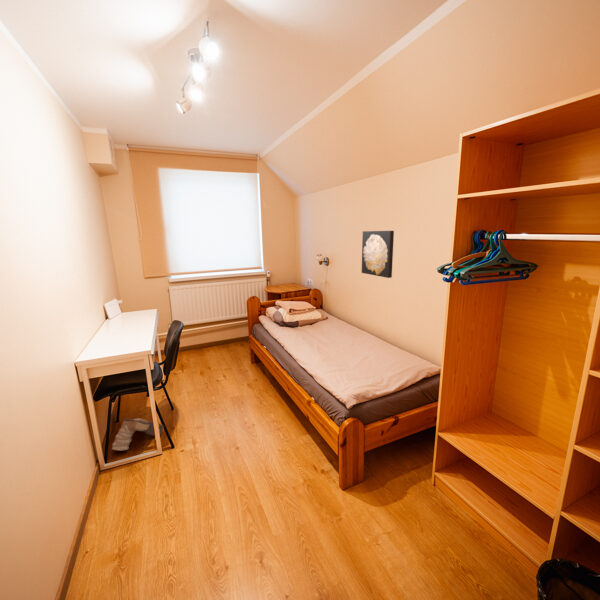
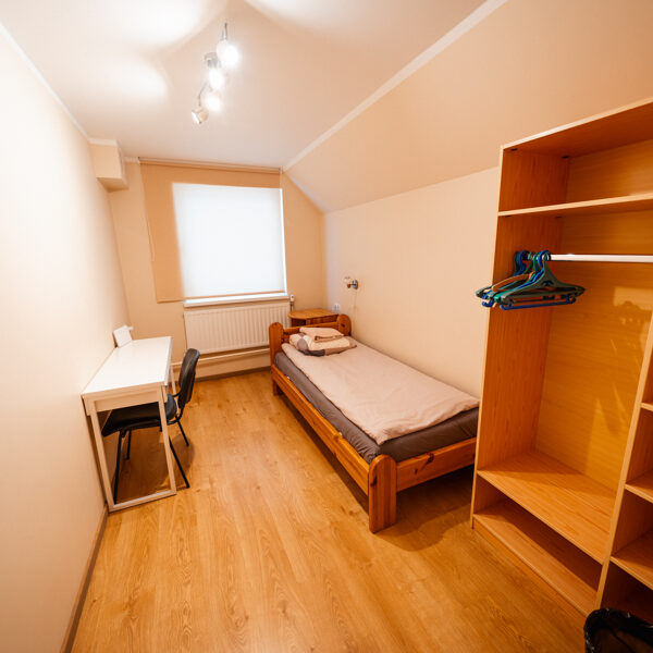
- boots [111,417,165,451]
- wall art [361,230,395,279]
